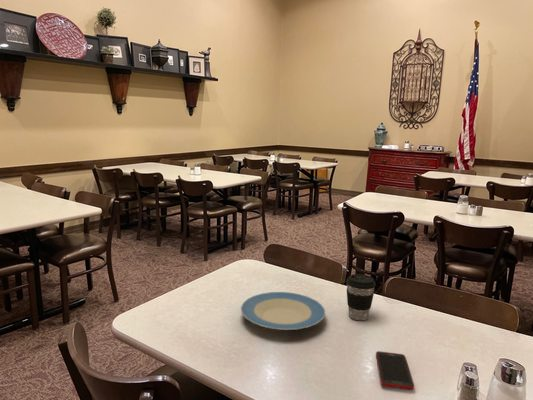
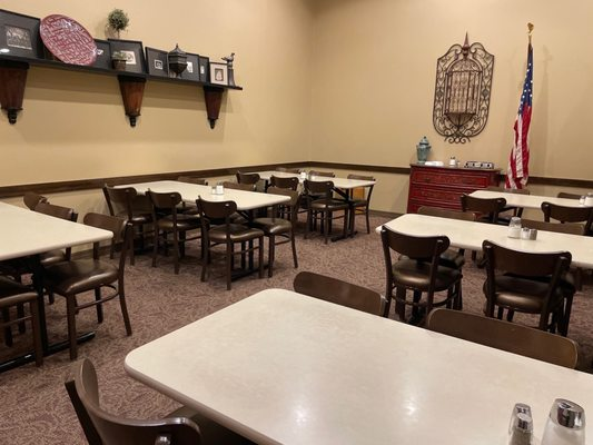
- cell phone [375,350,415,391]
- coffee cup [345,273,377,321]
- plate [240,291,326,331]
